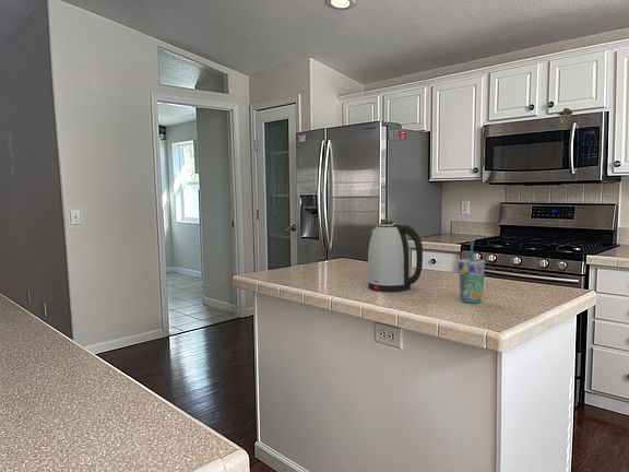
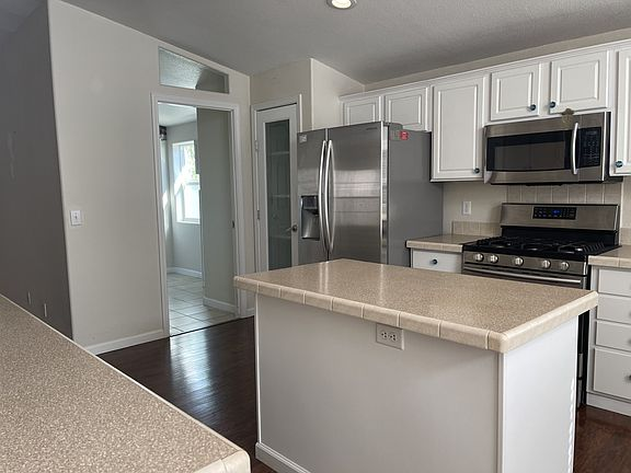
- cup [458,239,486,304]
- kettle [367,221,424,293]
